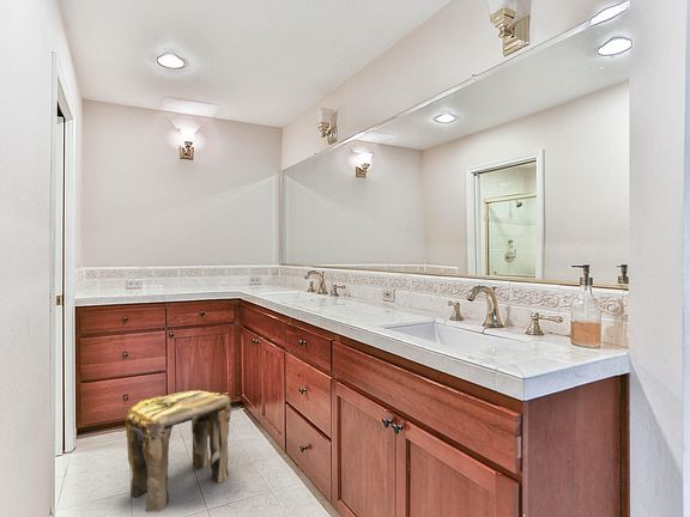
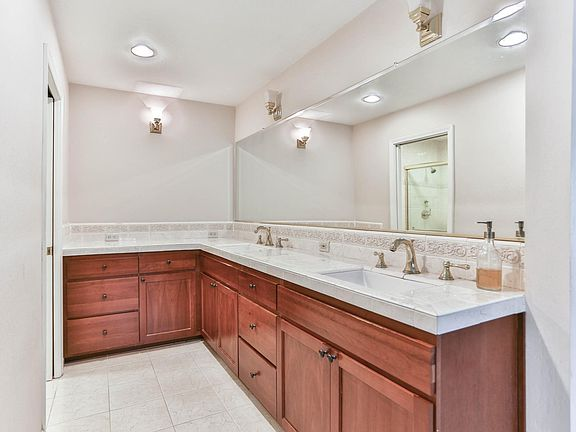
- stool [125,389,232,512]
